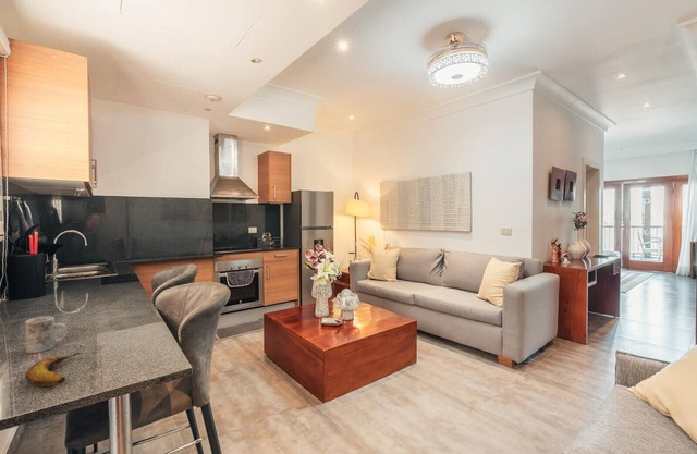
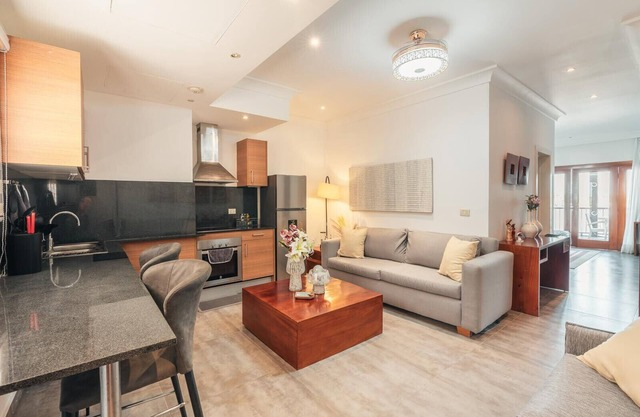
- banana [24,352,82,389]
- mug [24,316,68,354]
